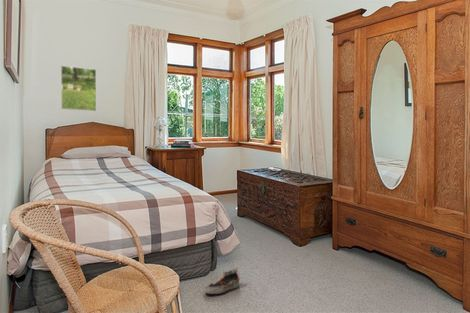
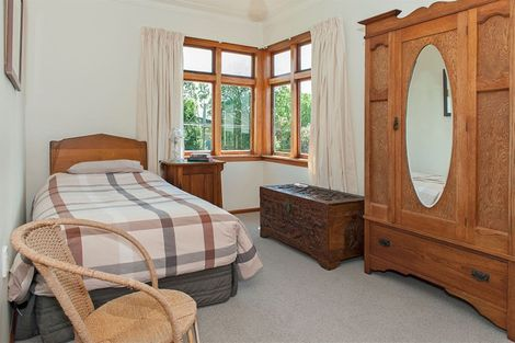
- shoe [203,265,241,295]
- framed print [60,65,97,112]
